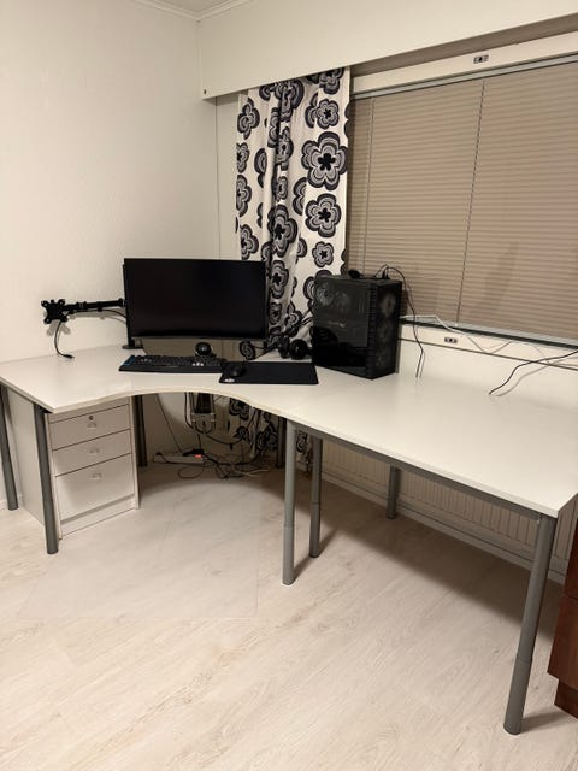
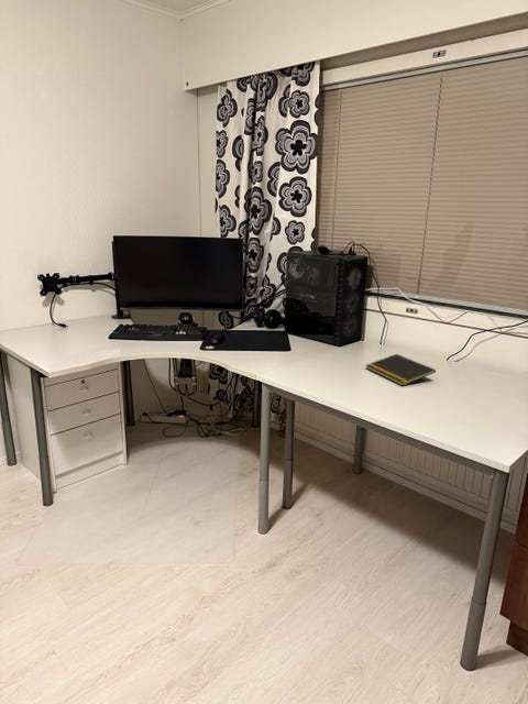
+ notepad [364,353,437,386]
